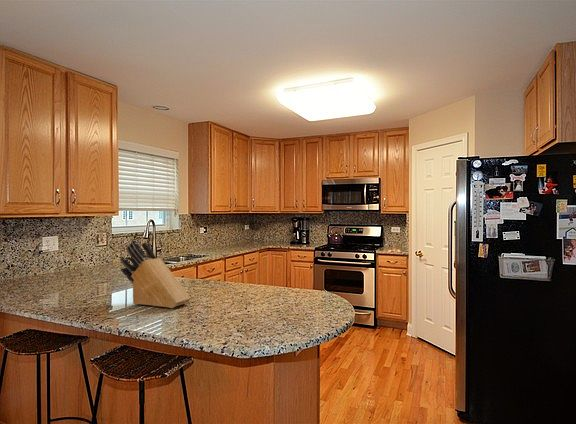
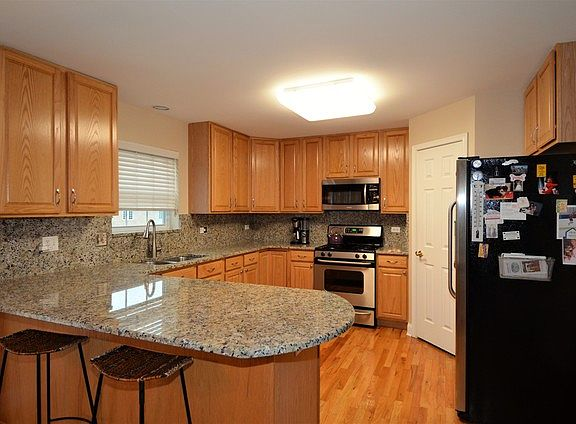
- knife block [119,239,192,309]
